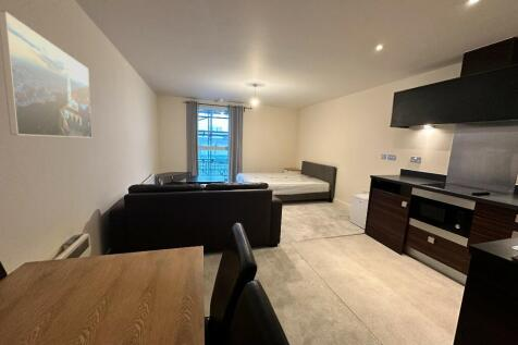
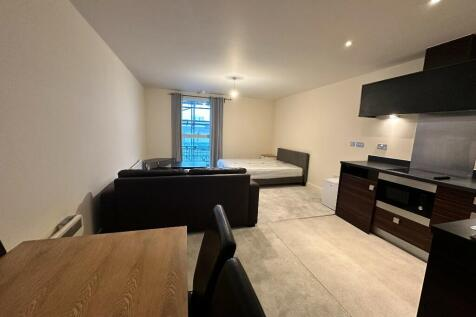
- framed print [0,10,92,138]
